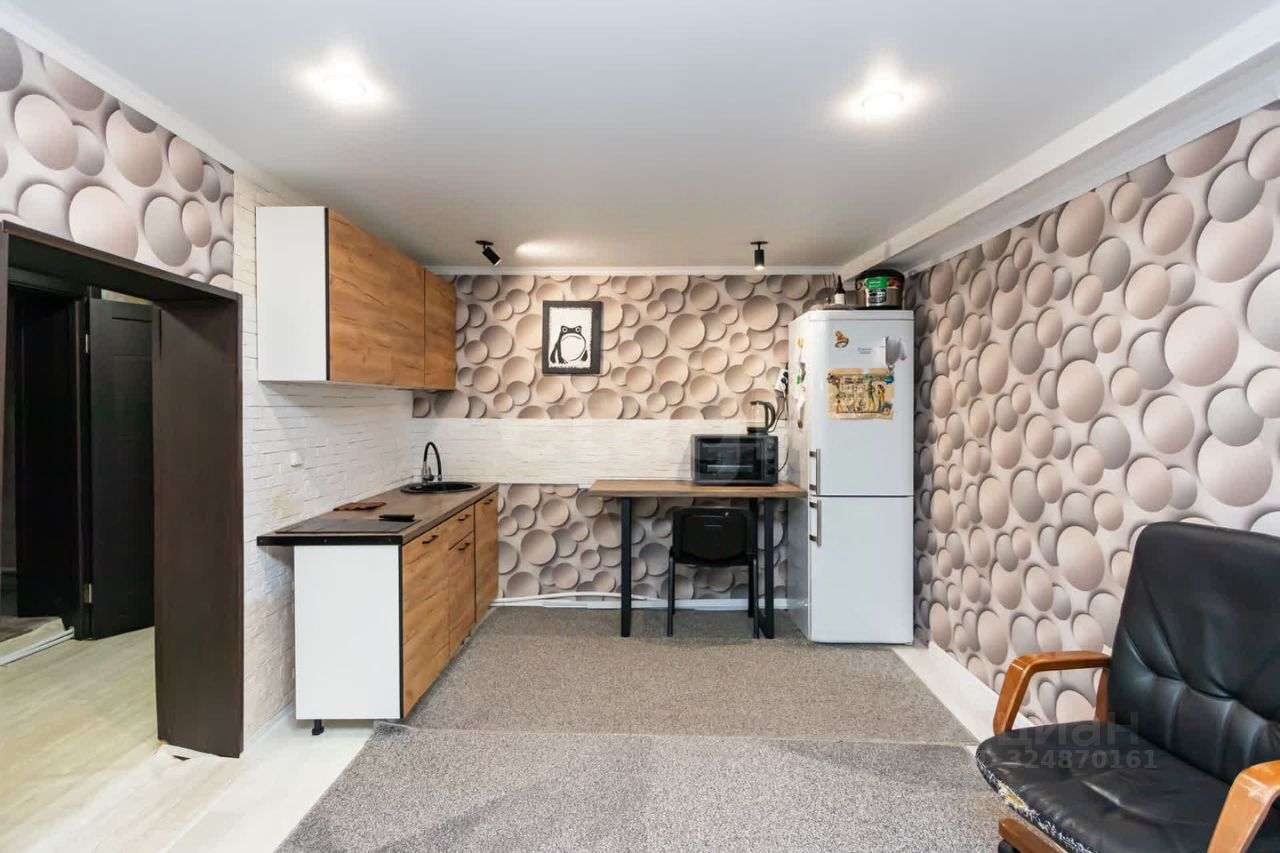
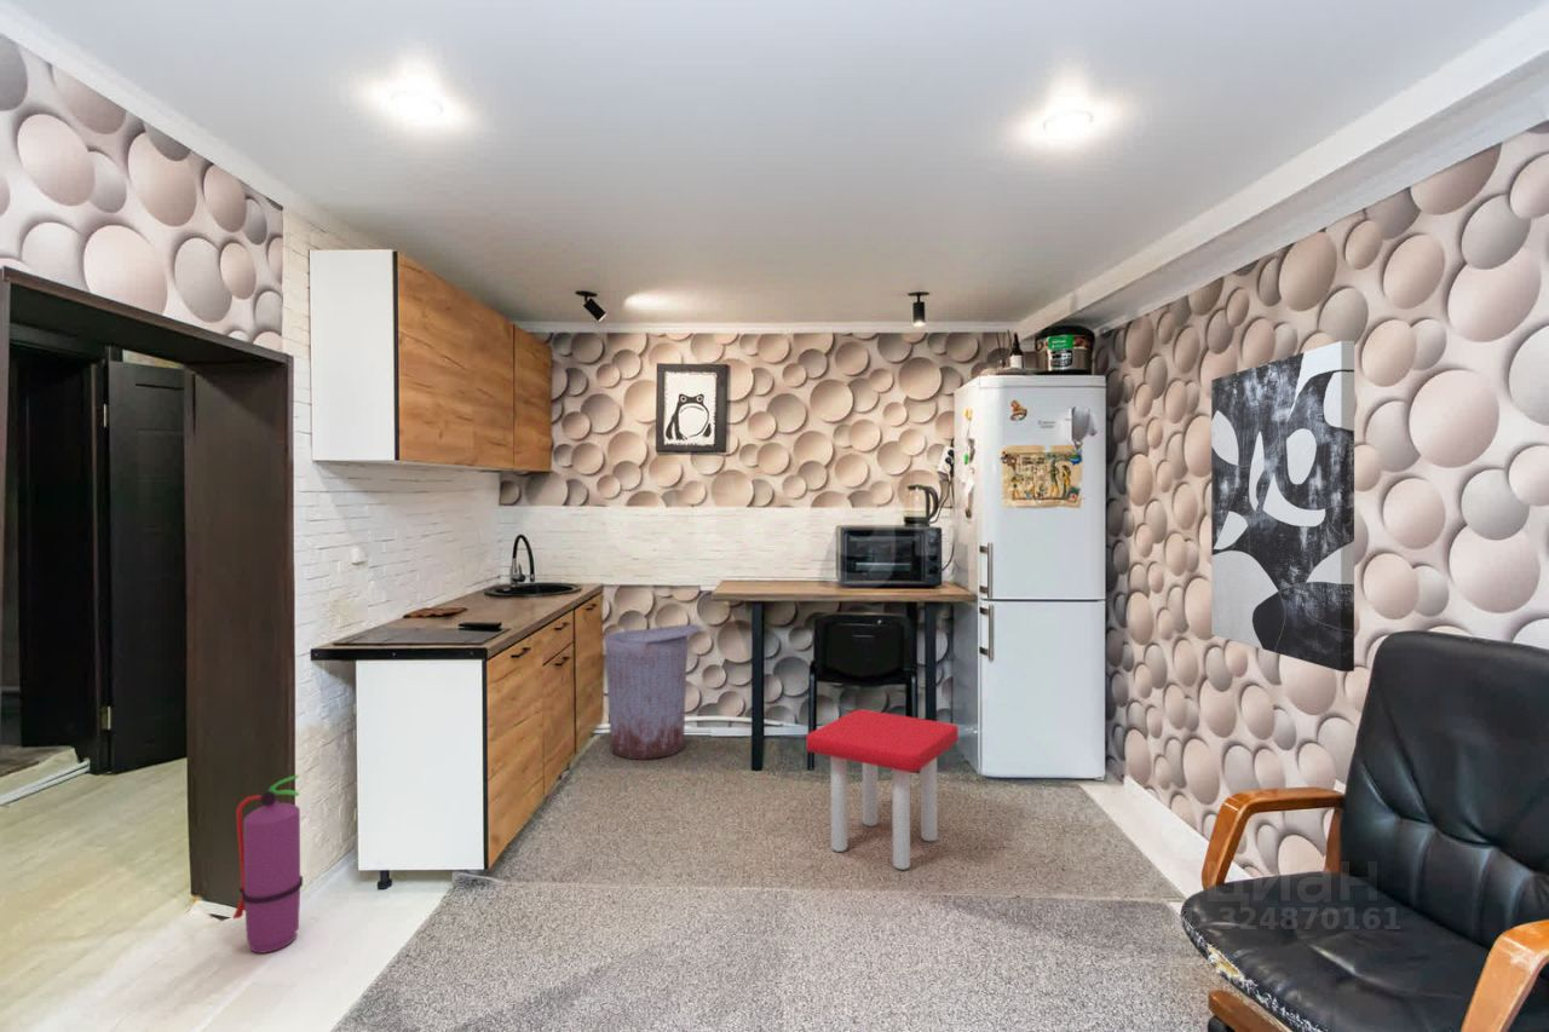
+ fire extinguisher [231,774,304,955]
+ wall art [1210,340,1355,673]
+ trash can [604,623,703,761]
+ stool [806,708,960,871]
